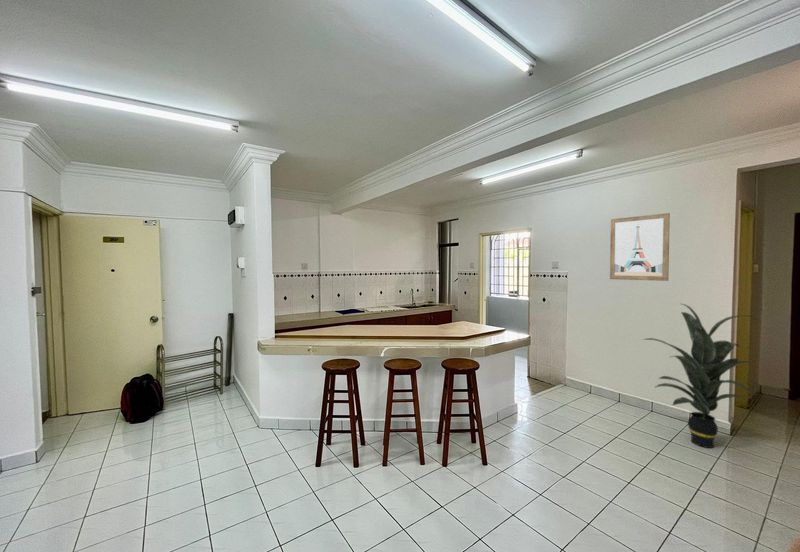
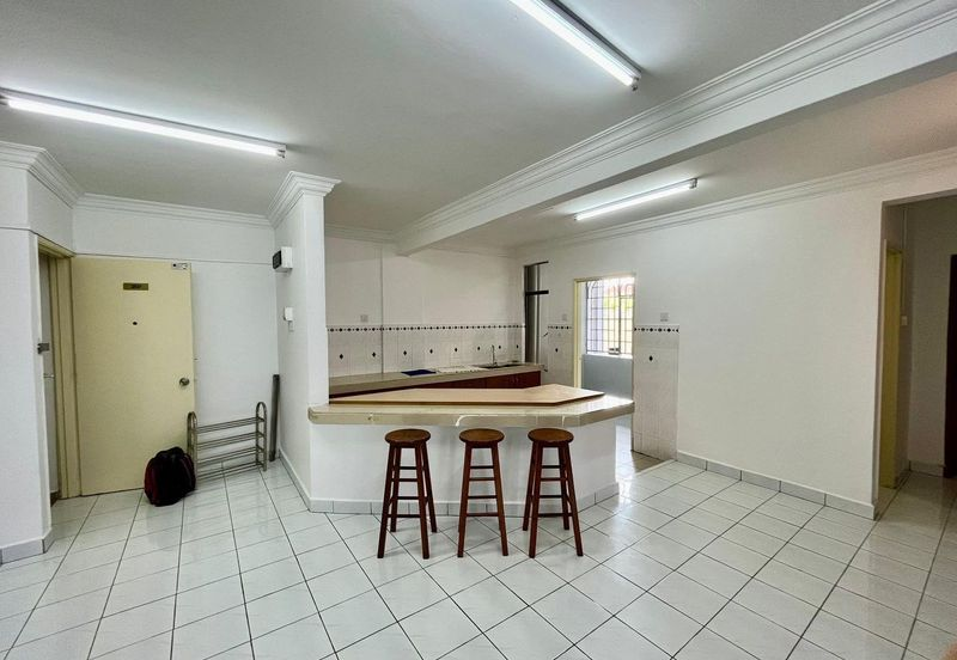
- indoor plant [641,303,759,449]
- wall art [609,212,671,282]
